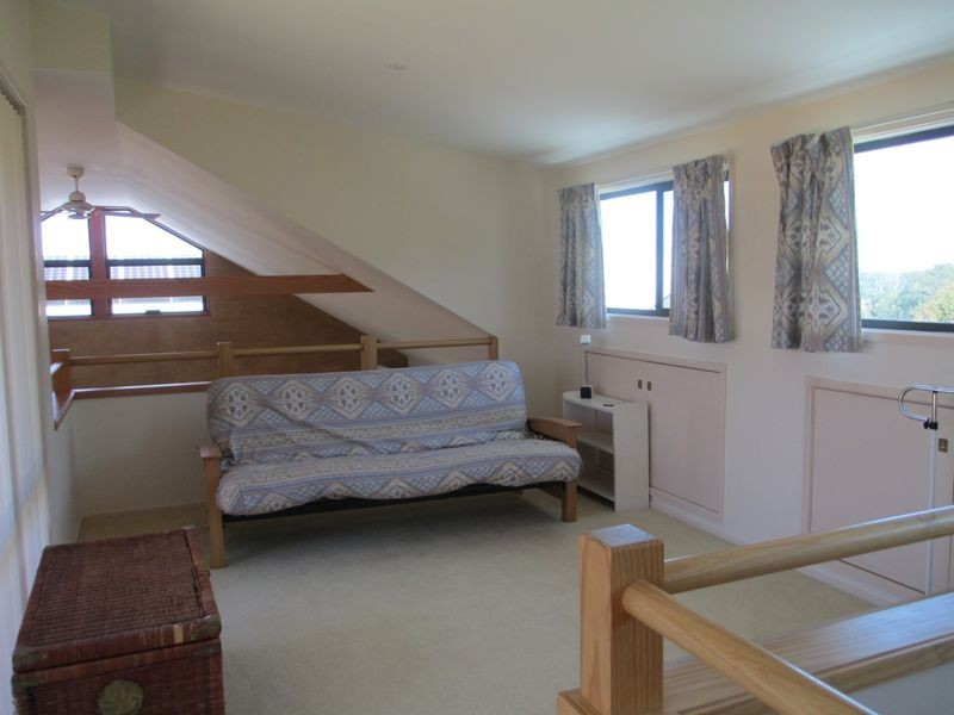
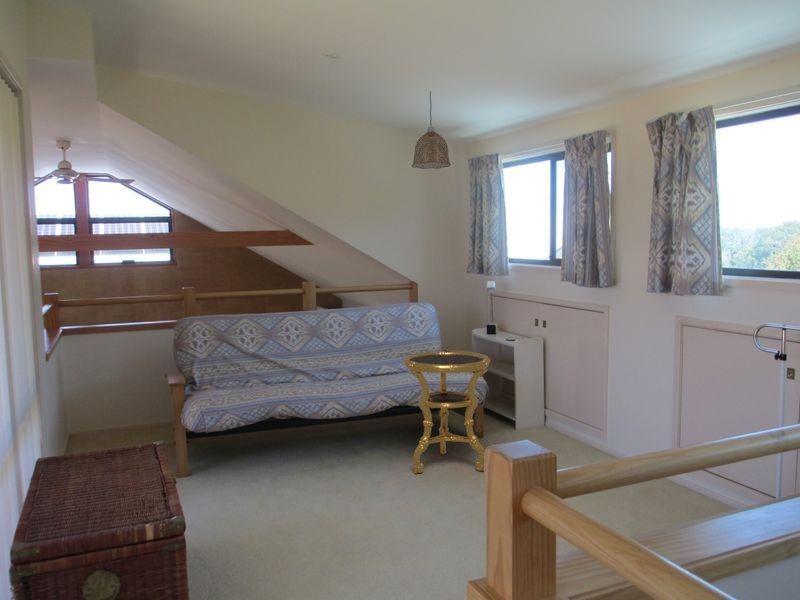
+ side table [402,350,491,475]
+ pendant lamp [411,90,452,170]
